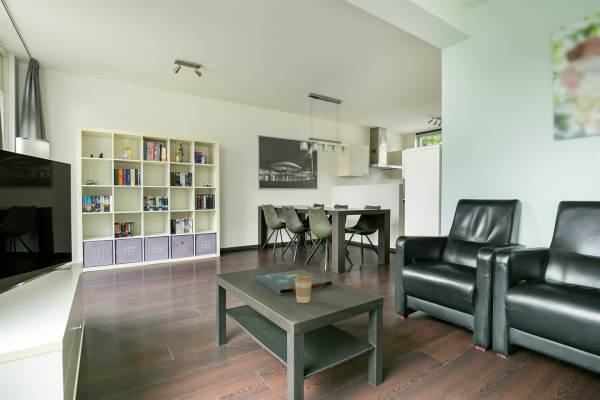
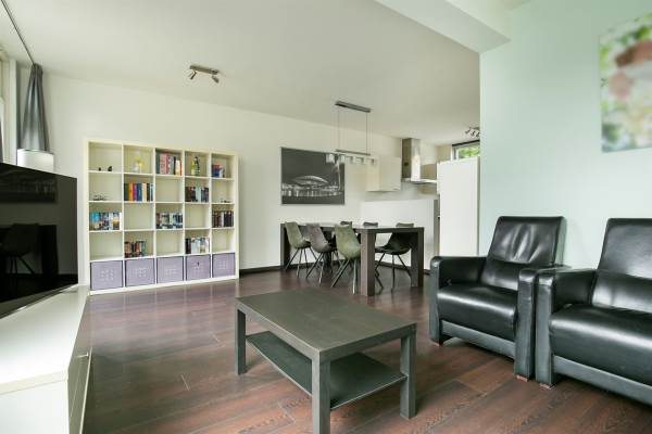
- board game [255,269,333,296]
- coffee cup [294,276,312,304]
